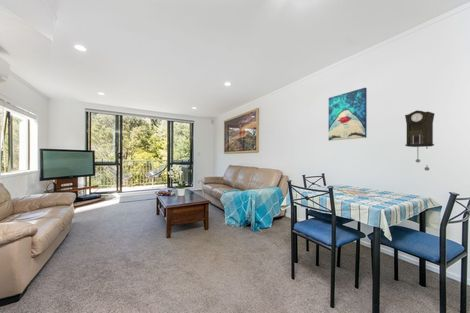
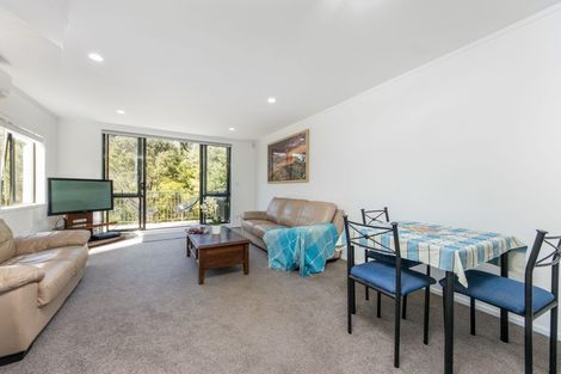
- wall art [328,87,368,142]
- pendulum clock [404,110,436,172]
